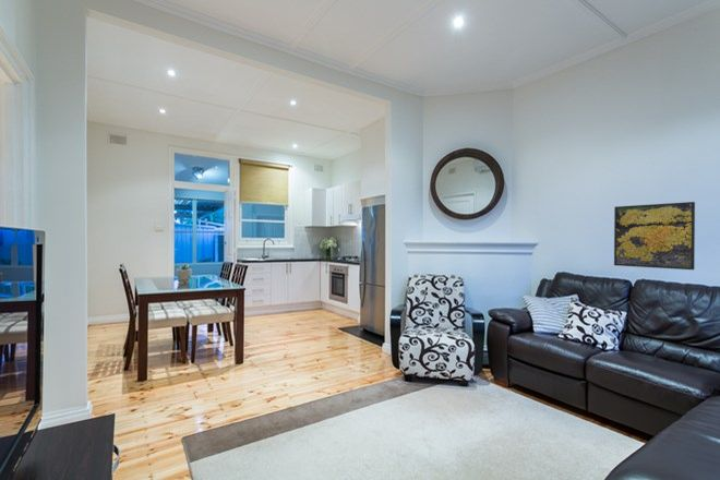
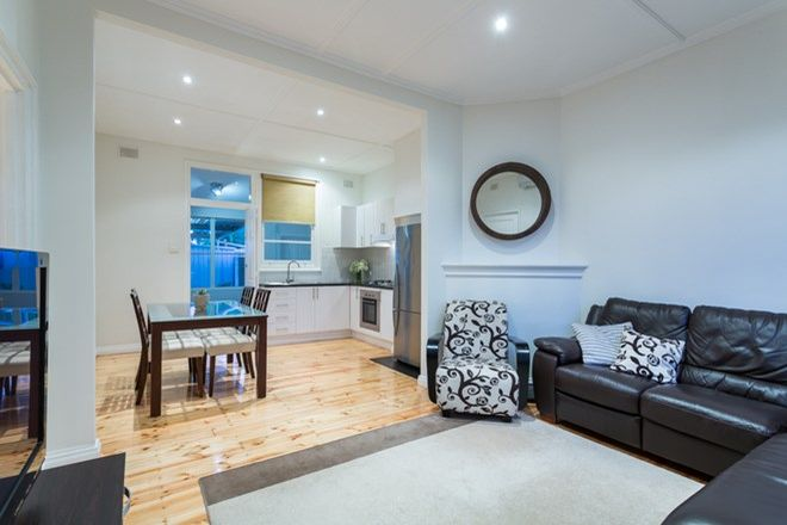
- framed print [613,201,696,271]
